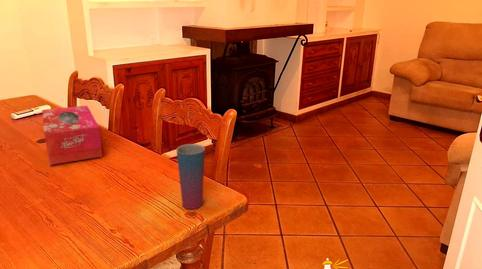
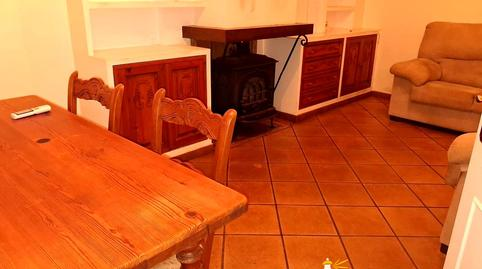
- cup [175,143,206,210]
- tissue box [41,105,103,166]
